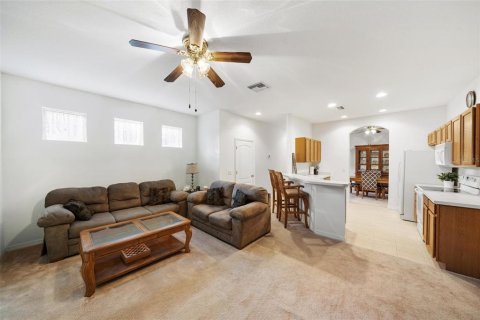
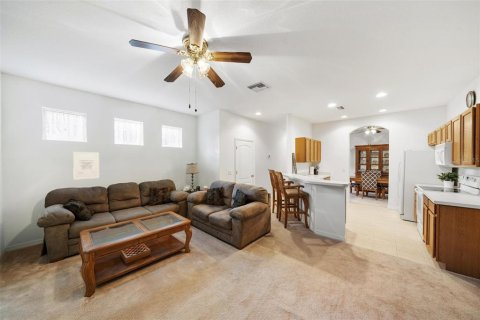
+ wall art [72,151,100,181]
